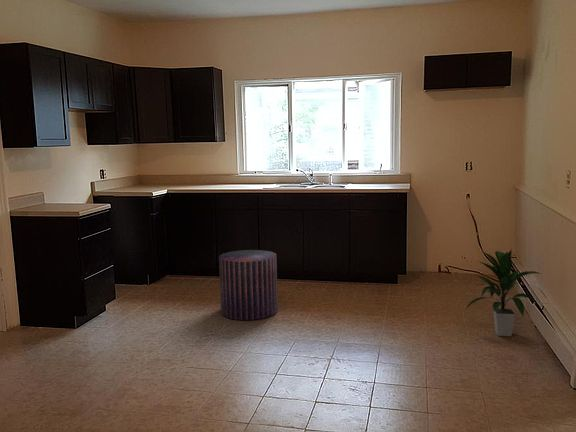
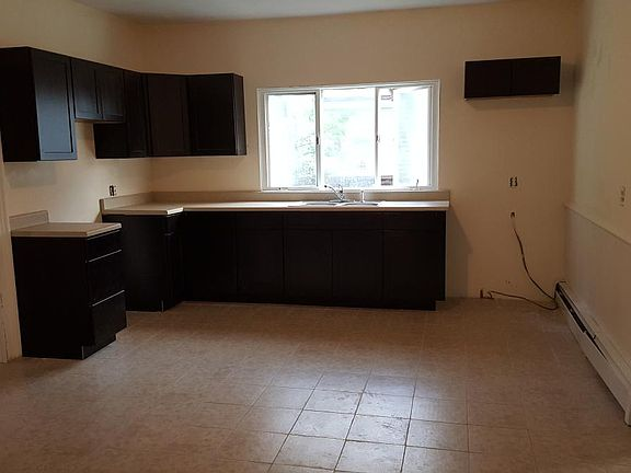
- stool [218,249,279,321]
- indoor plant [463,248,543,337]
